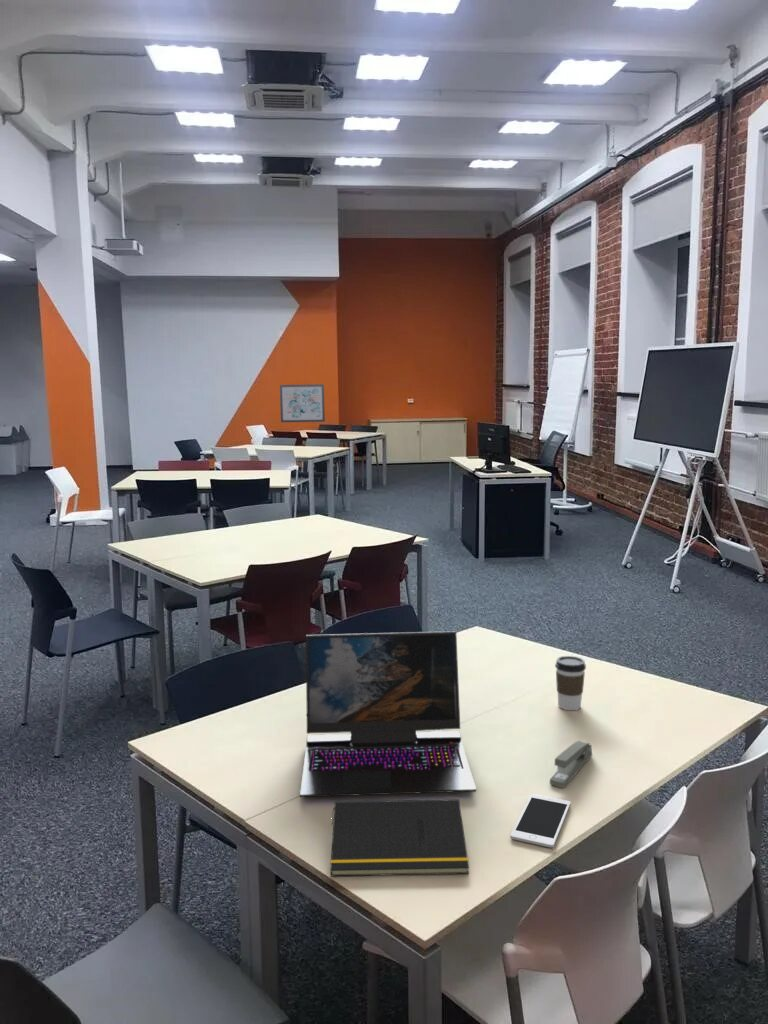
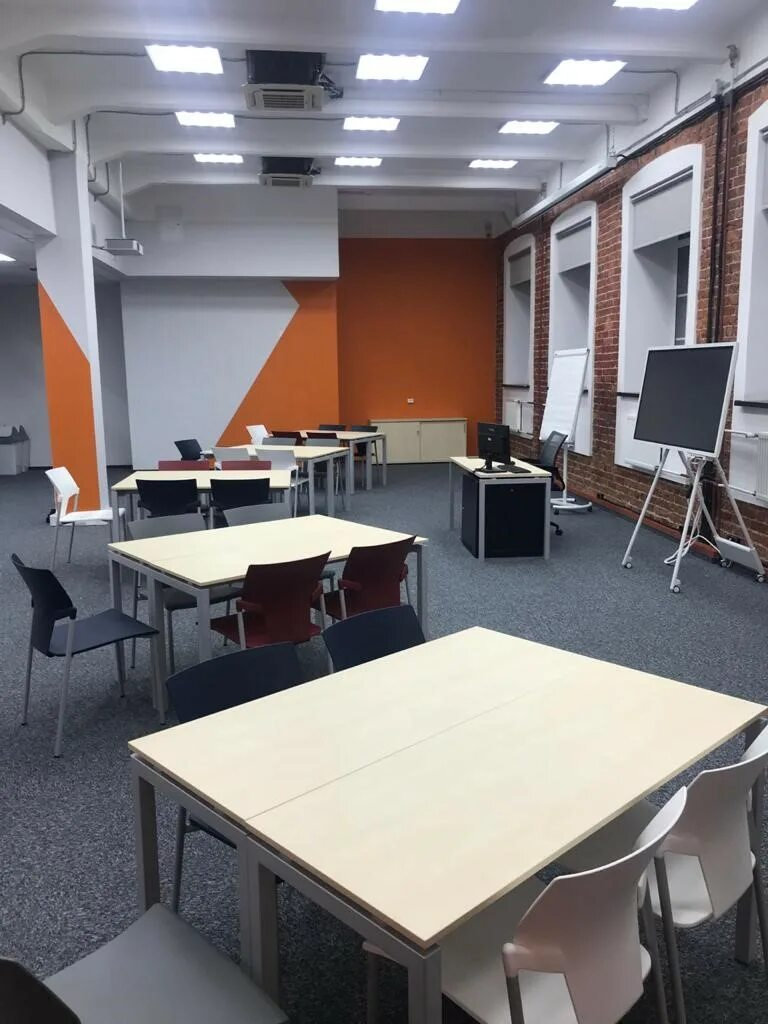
- coffee cup [554,655,587,711]
- notepad [329,798,470,877]
- cell phone [509,793,571,848]
- wall art [279,383,326,423]
- stapler [548,740,593,789]
- laptop [299,630,477,798]
